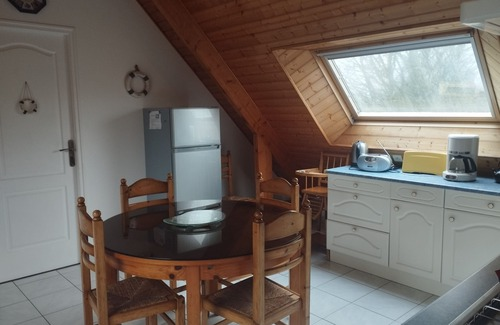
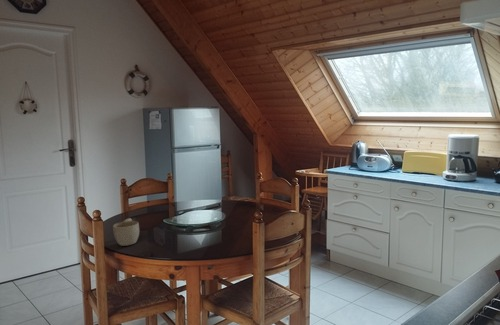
+ cup [112,217,140,247]
